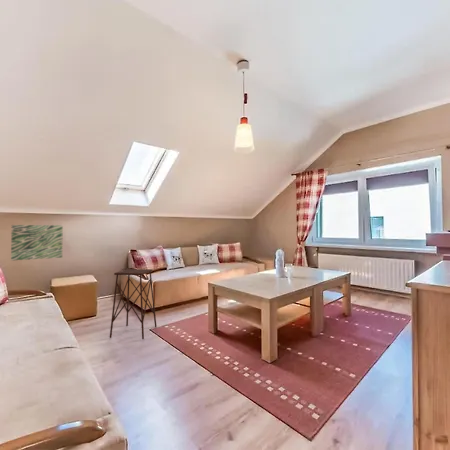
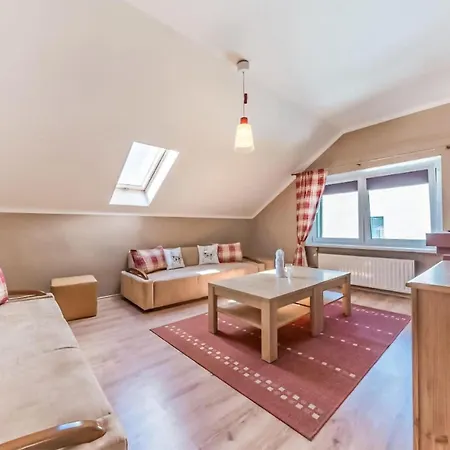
- side table [109,268,158,340]
- wall art [10,224,64,261]
